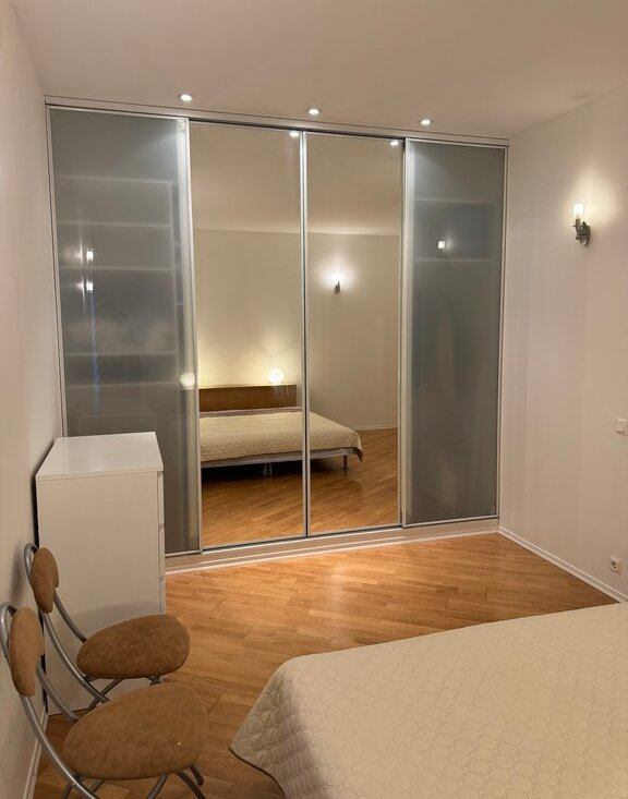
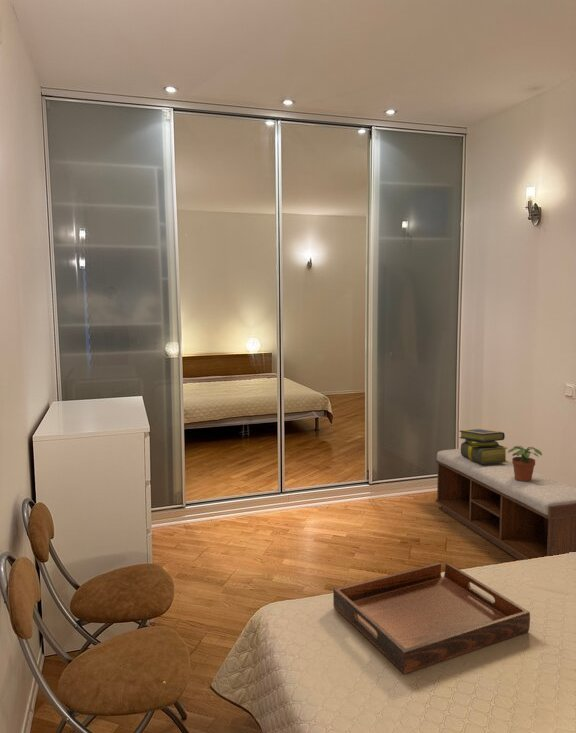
+ potted plant [507,445,543,482]
+ bench [435,448,576,561]
+ stack of books [459,428,509,464]
+ serving tray [332,562,531,675]
